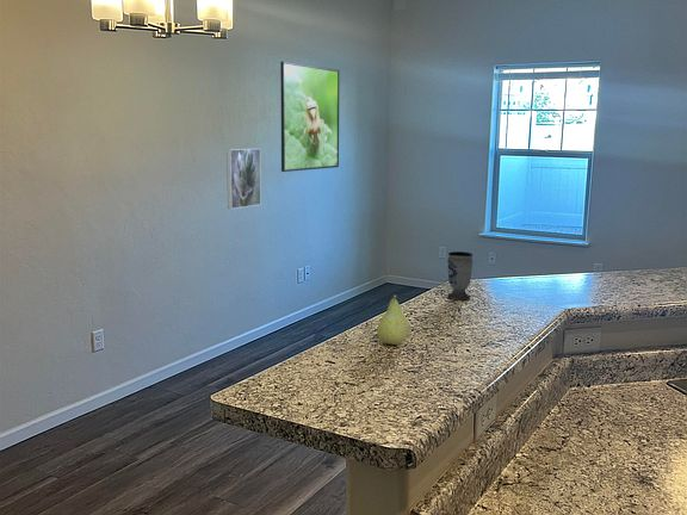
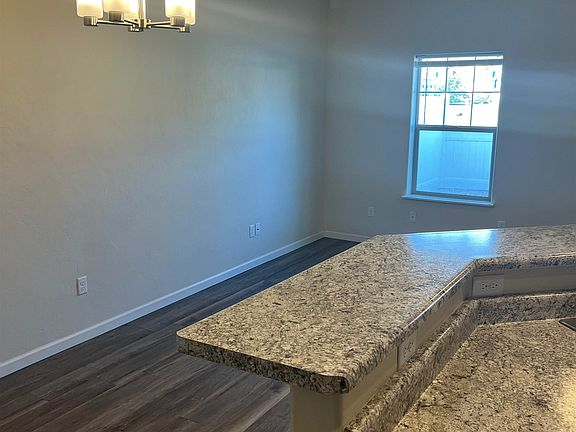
- fruit [377,294,410,346]
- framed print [225,148,262,210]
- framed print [279,61,341,173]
- cup [446,250,474,300]
